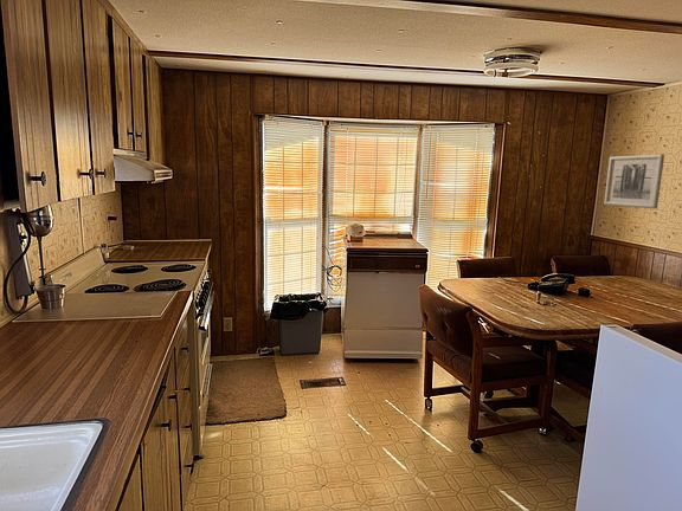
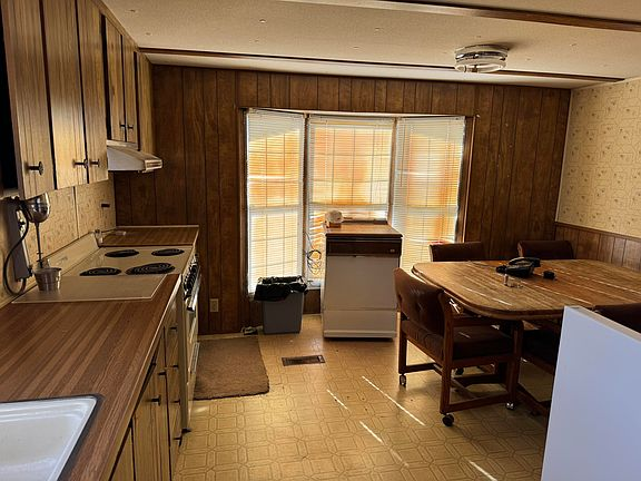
- wall art [603,154,665,209]
